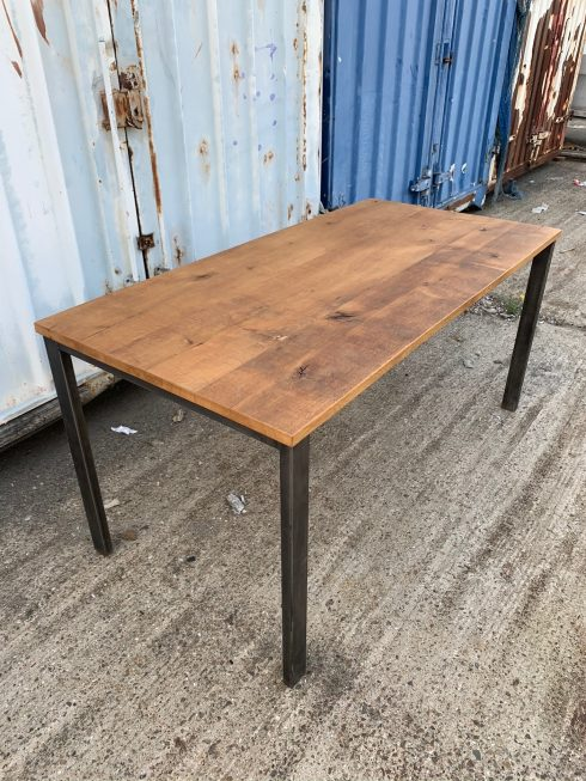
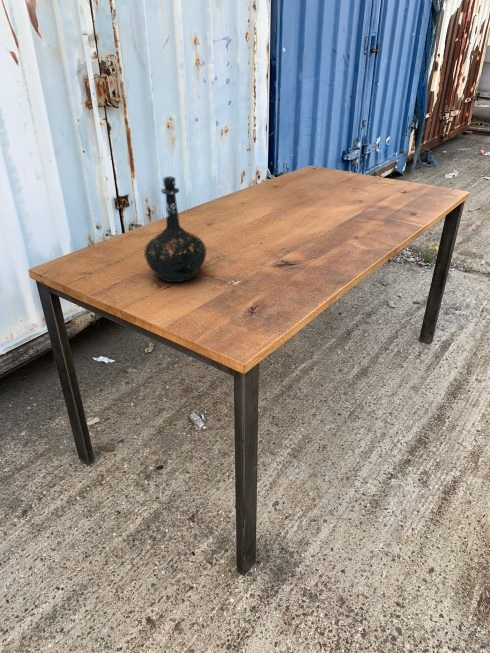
+ bottle [143,176,207,283]
